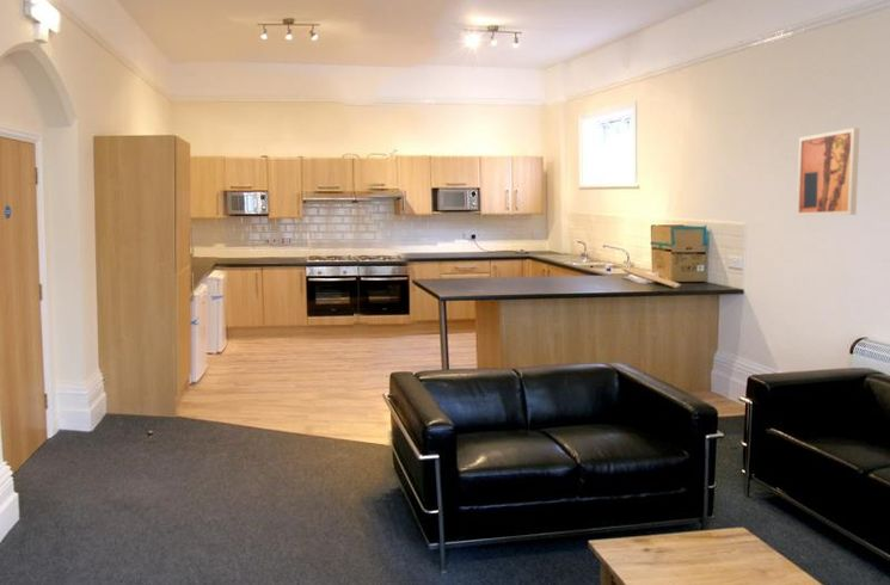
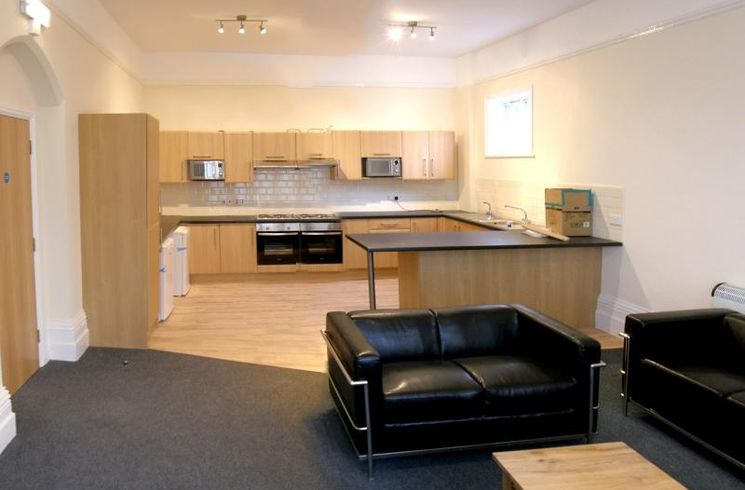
- wall art [796,127,861,217]
